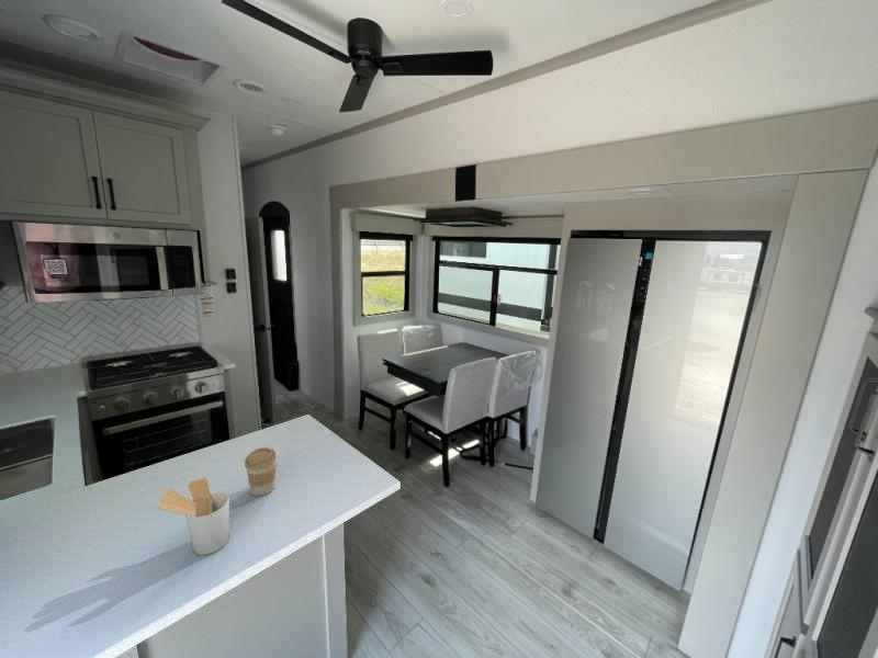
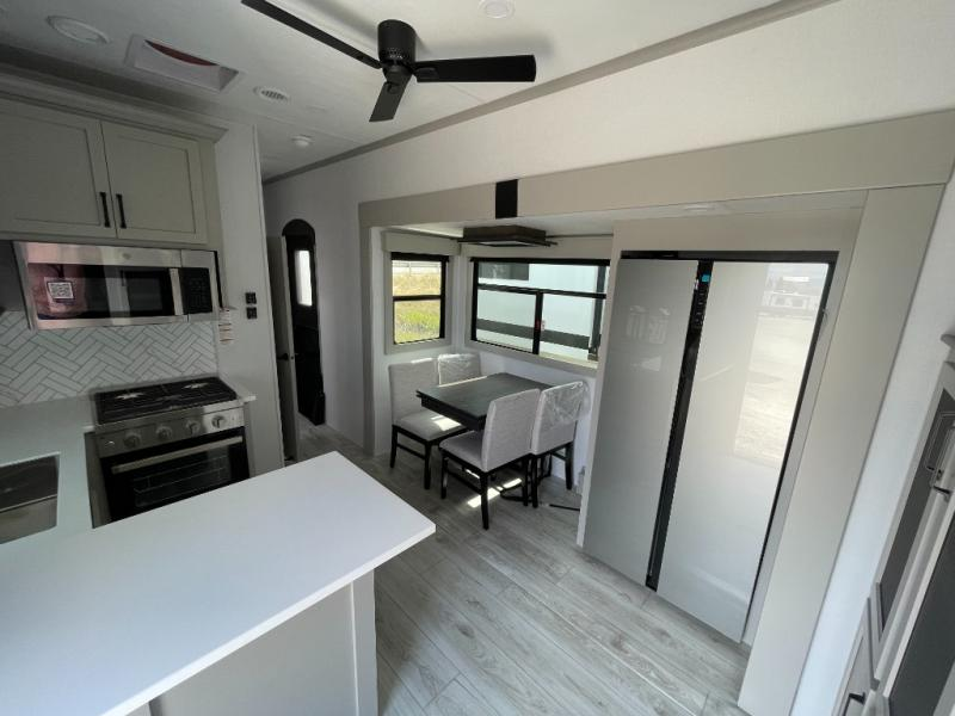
- coffee cup [244,446,278,497]
- utensil holder [156,477,230,556]
